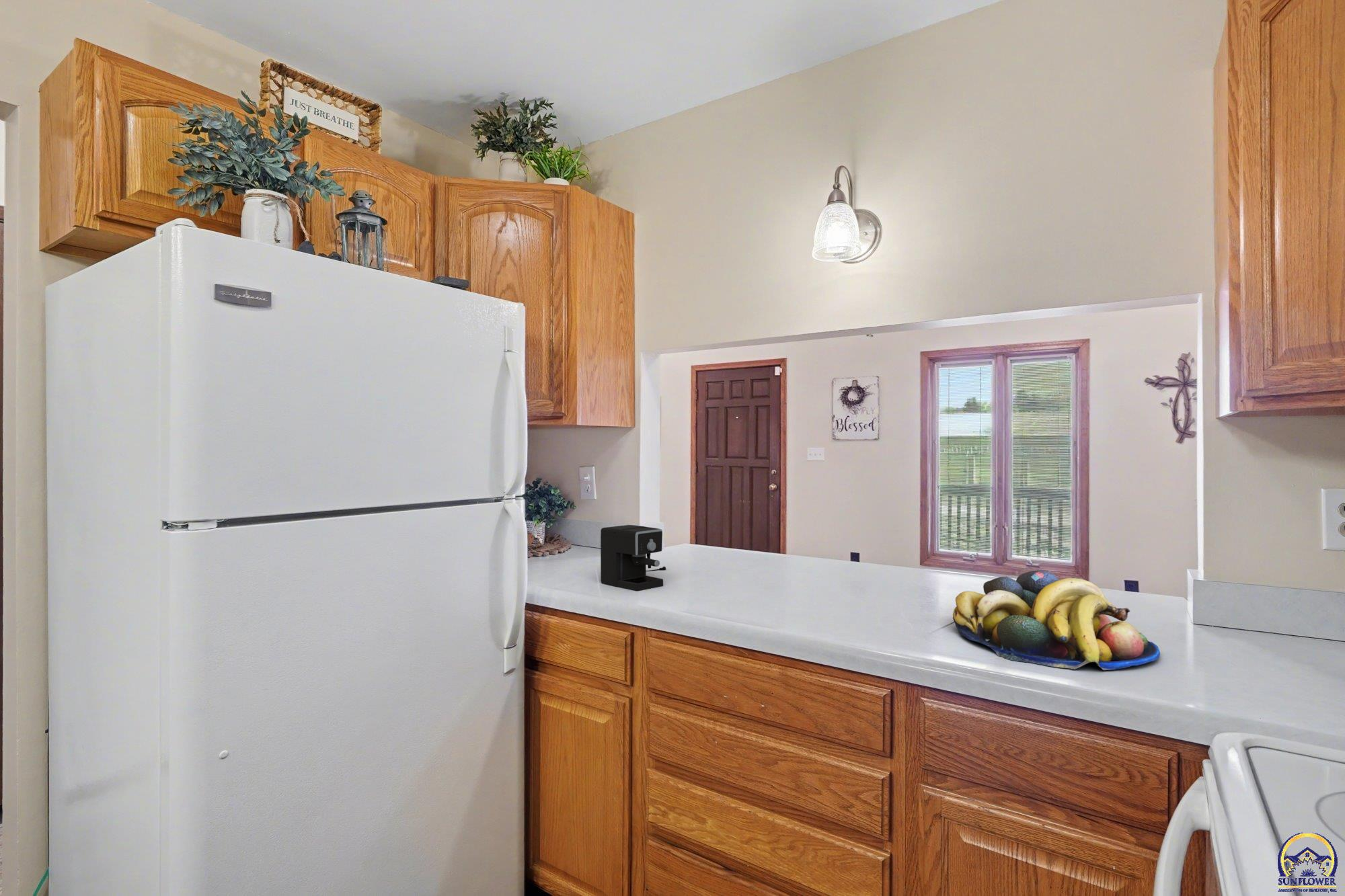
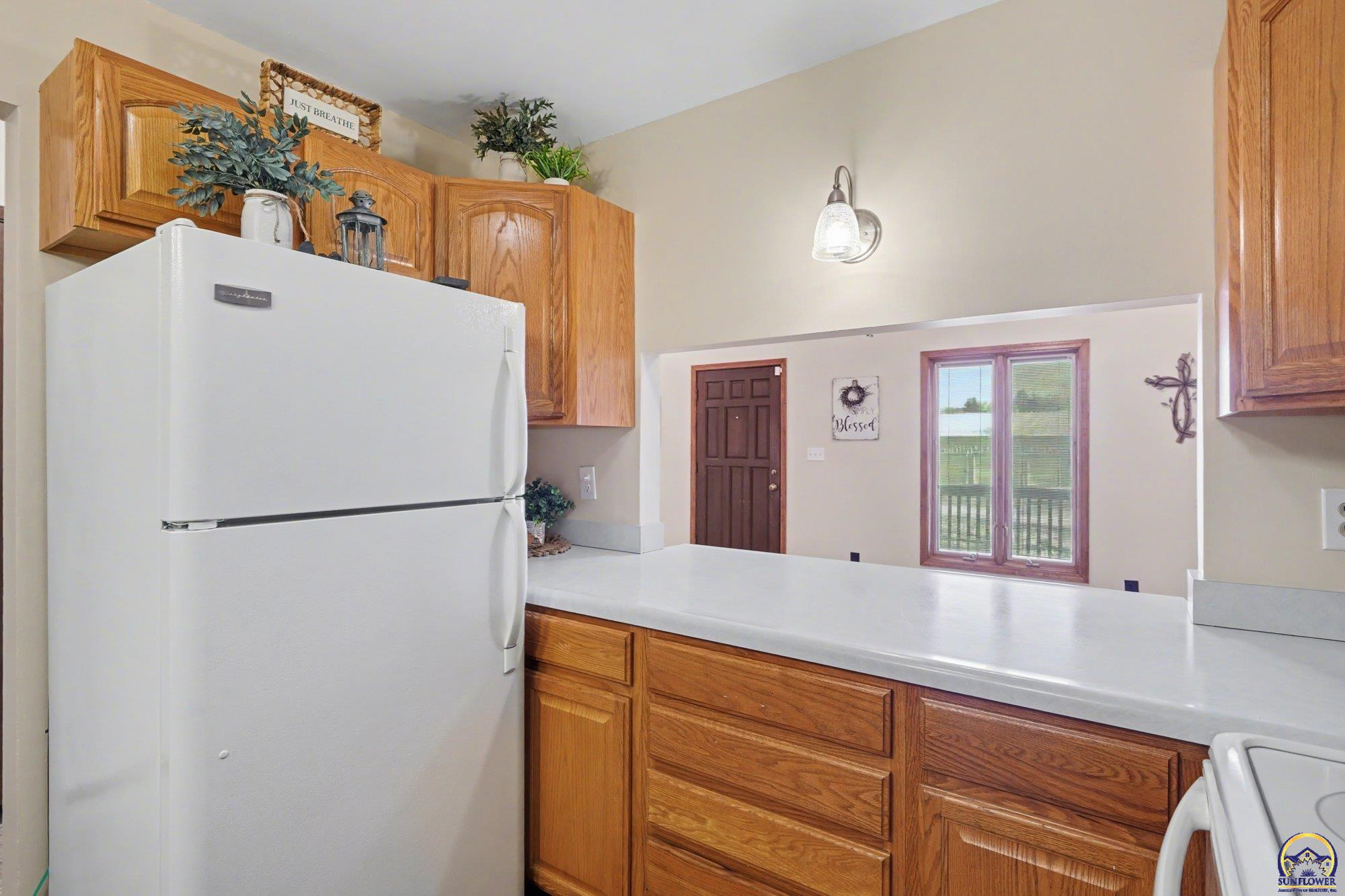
- fruit bowl [952,569,1161,671]
- coffee maker [600,524,666,592]
